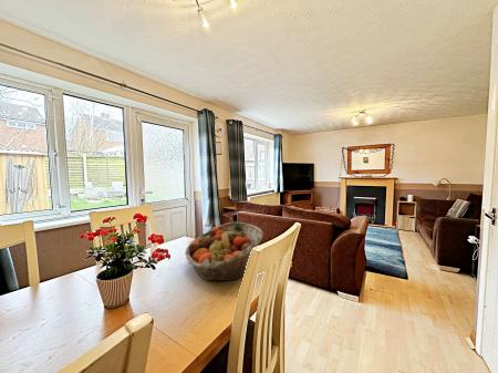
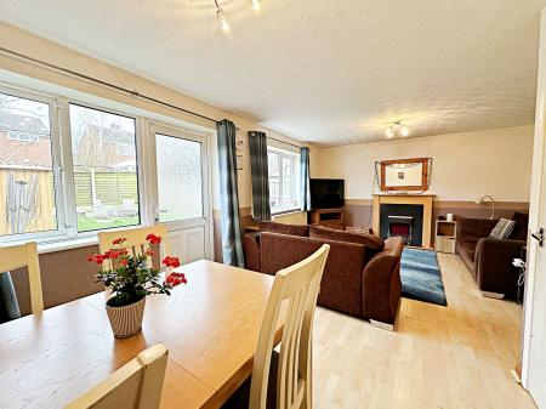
- fruit basket [184,221,263,282]
